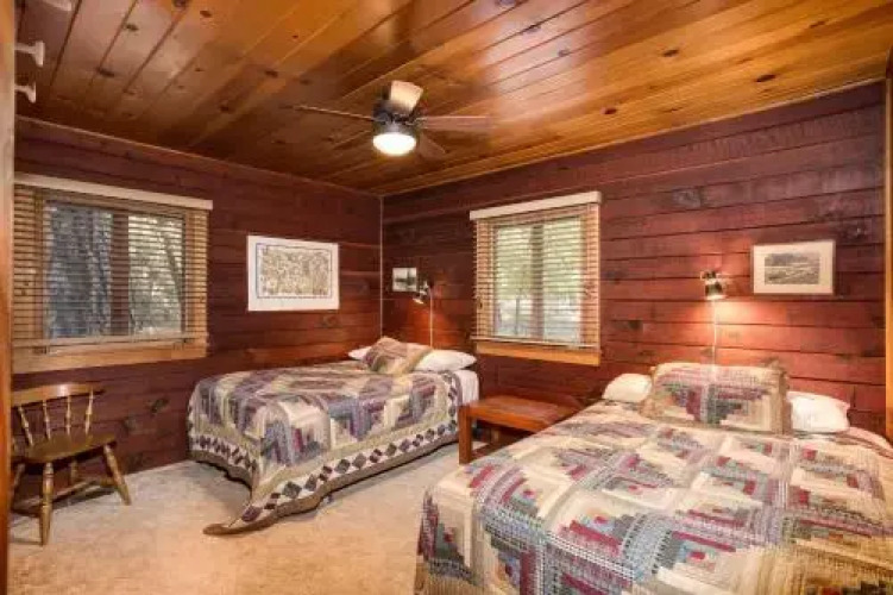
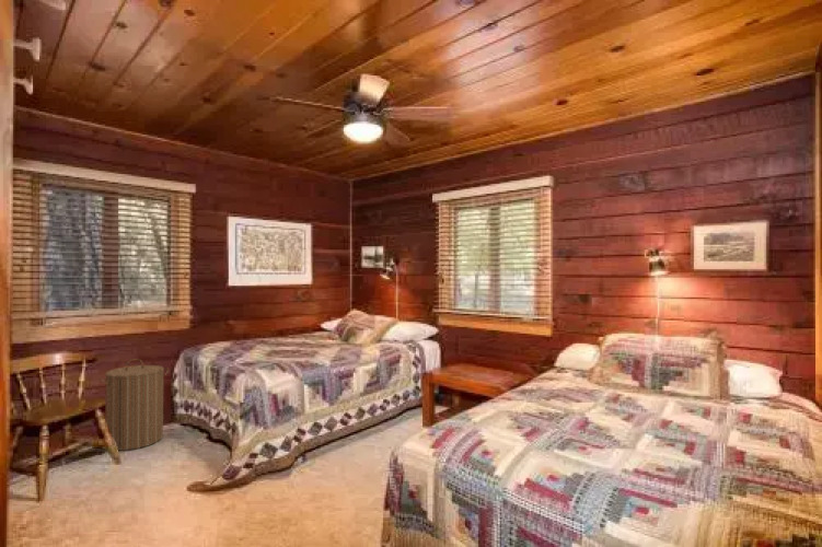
+ laundry hamper [97,358,170,452]
